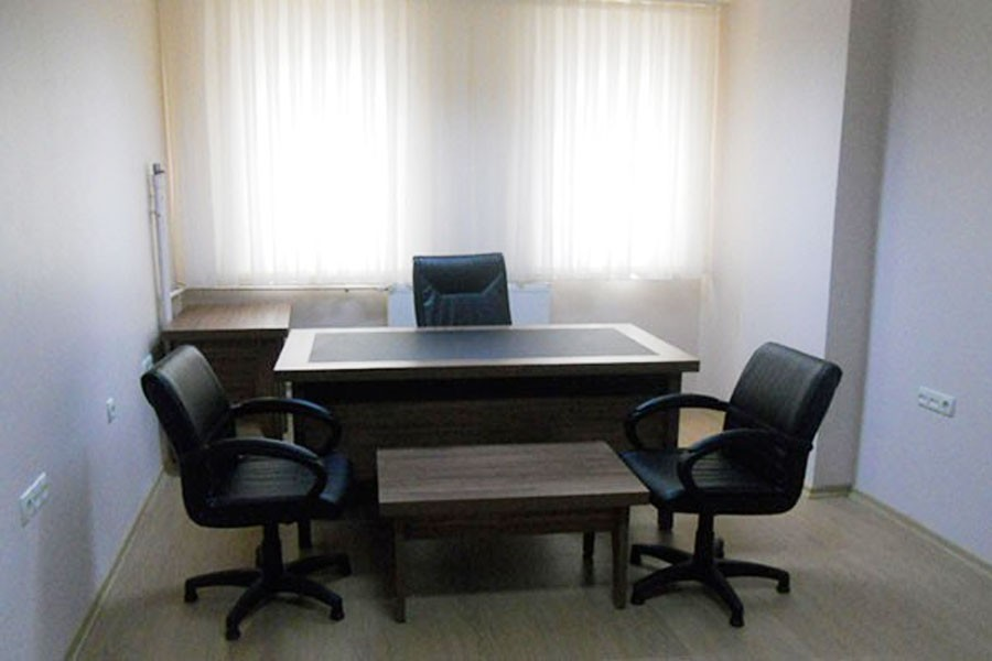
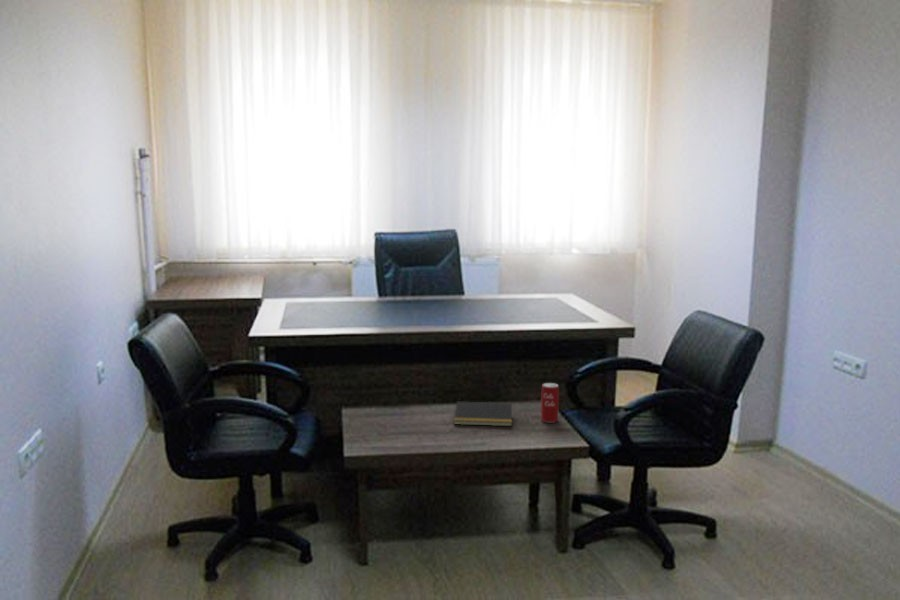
+ notepad [453,401,513,427]
+ beverage can [540,382,560,424]
